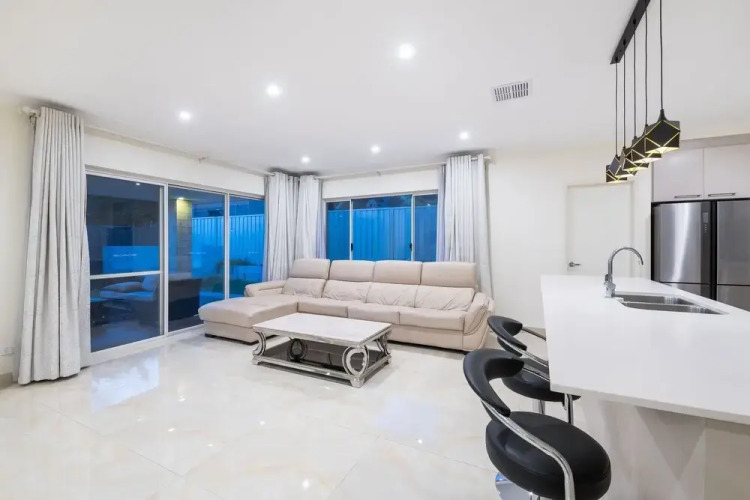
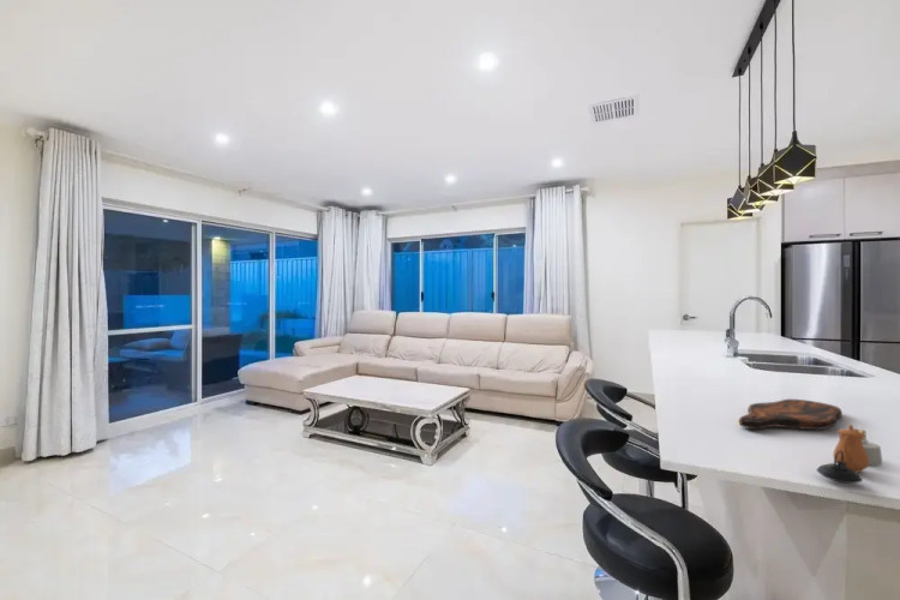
+ cutting board [738,398,844,431]
+ teapot [816,424,883,485]
